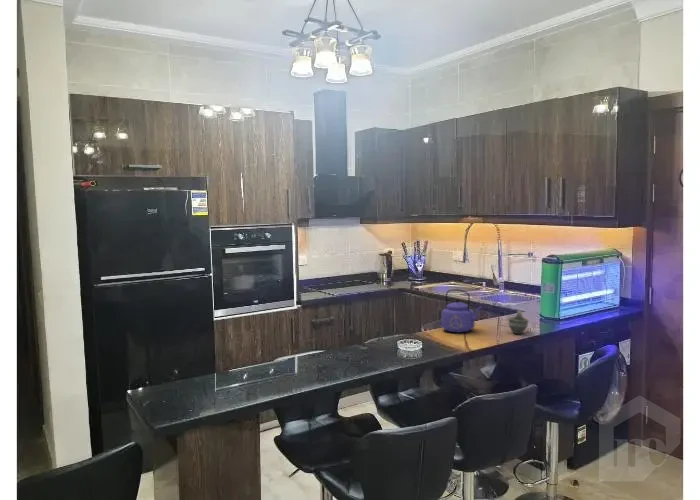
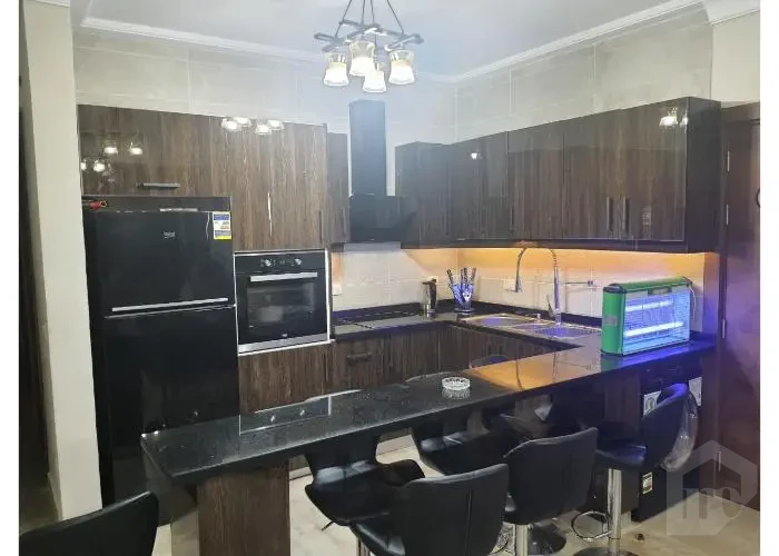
- cup [507,310,530,335]
- kettle [441,288,483,334]
